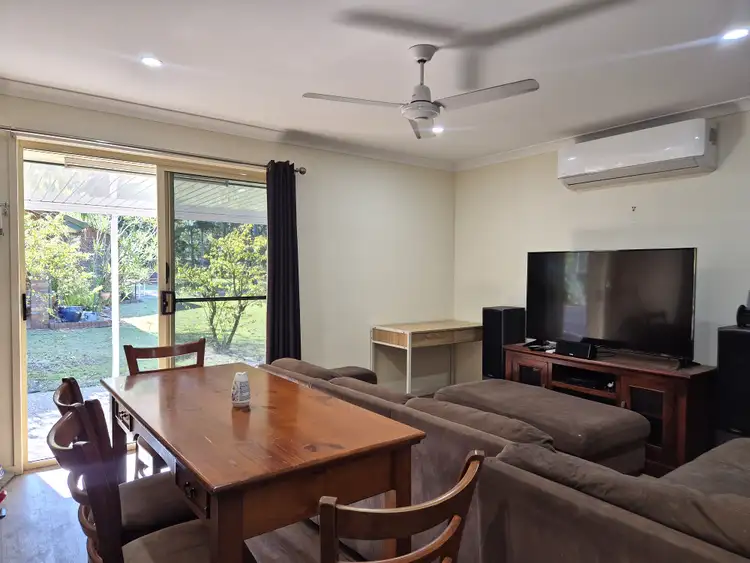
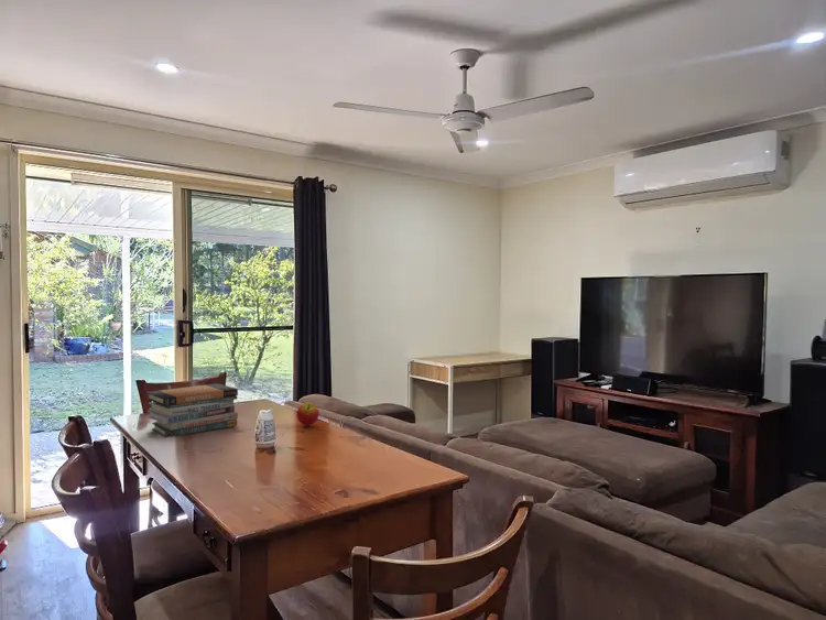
+ apple [295,402,320,426]
+ book stack [145,382,239,438]
